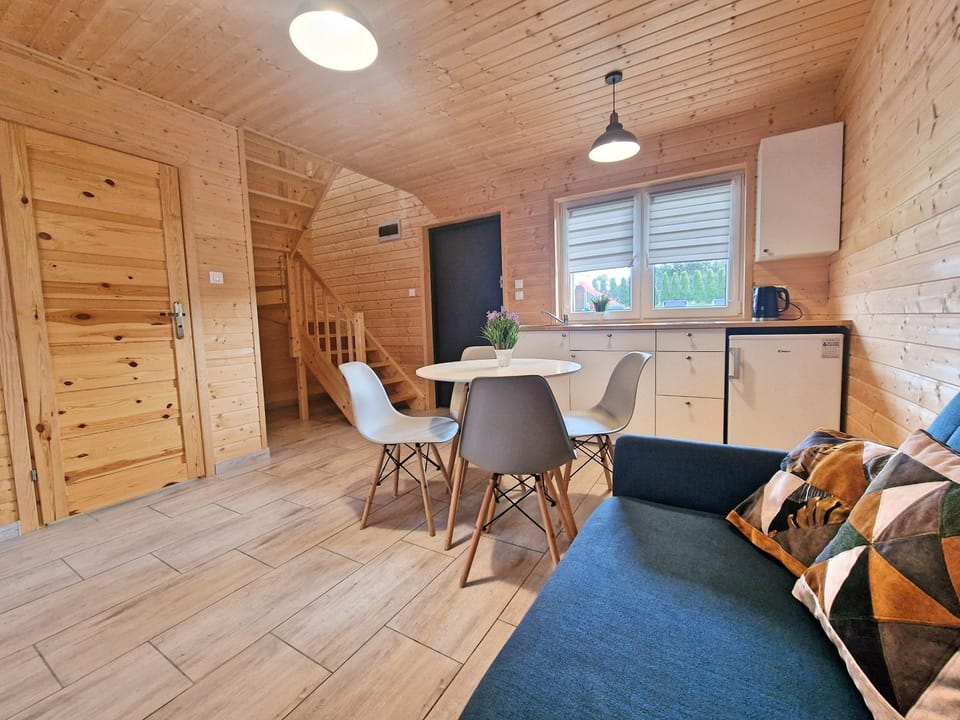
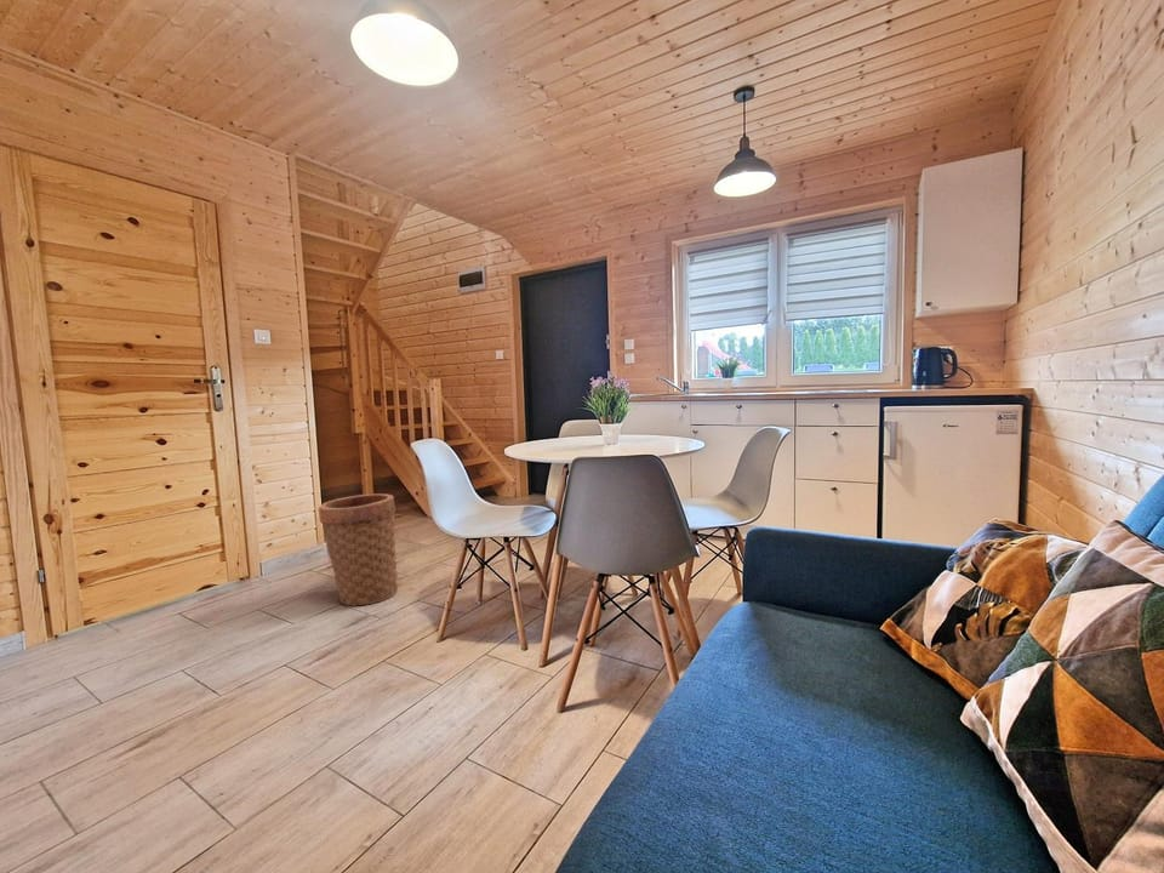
+ basket [318,493,399,607]
